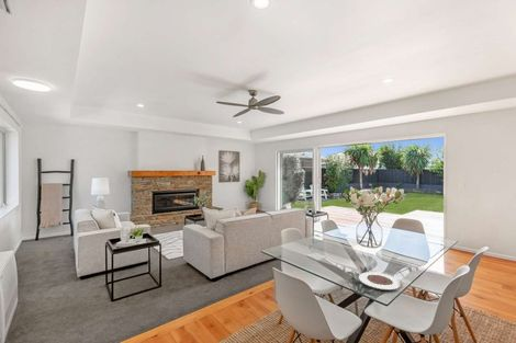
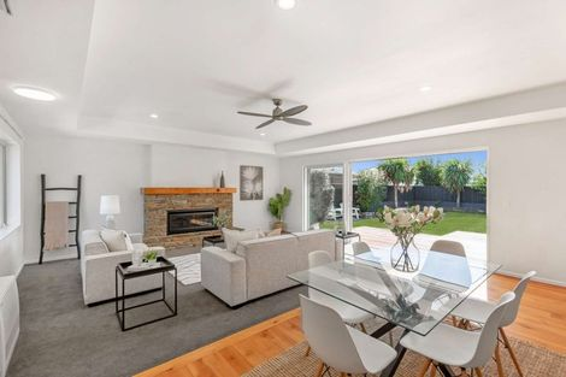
- plate [358,271,403,291]
